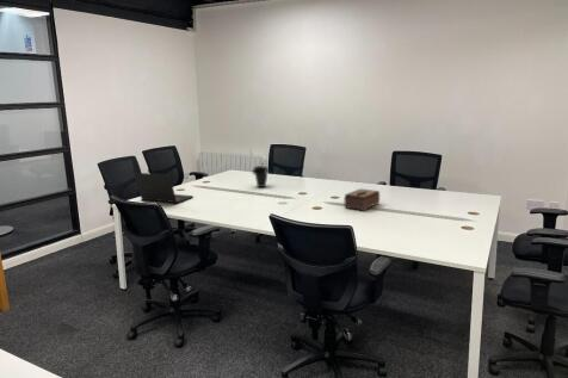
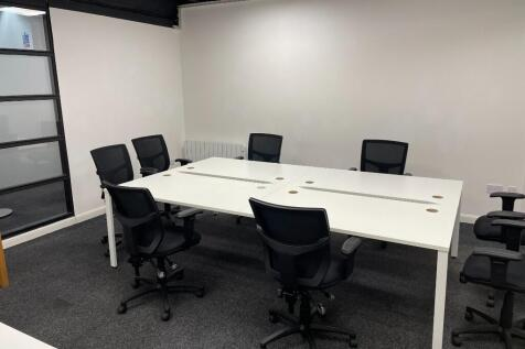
- laptop [132,172,195,204]
- tissue box [342,187,381,212]
- potted plant [249,150,272,188]
